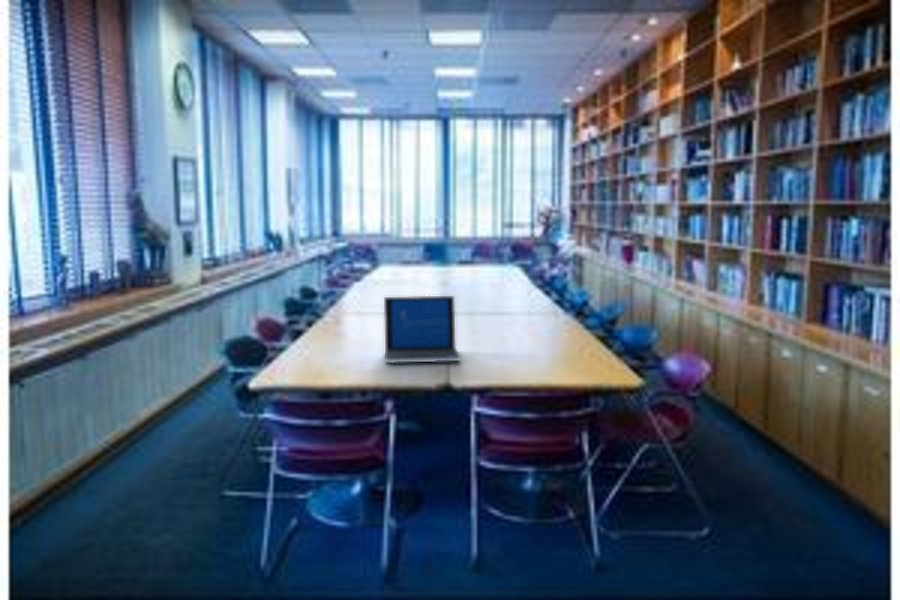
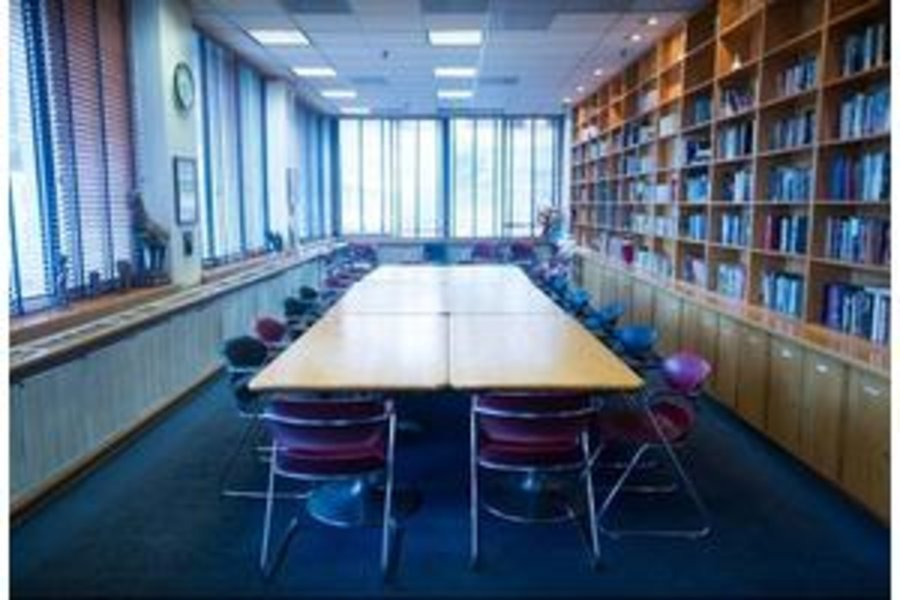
- laptop [383,295,462,364]
